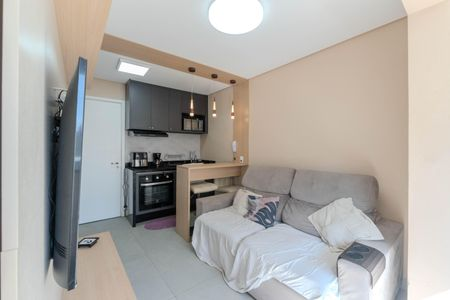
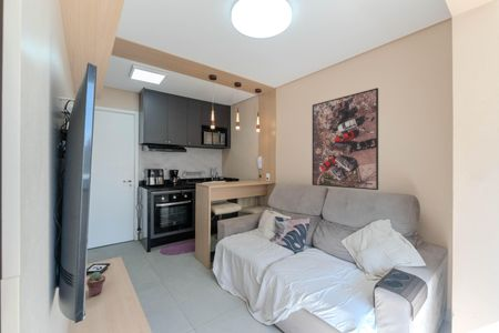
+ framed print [312,87,379,191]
+ potted succulent [85,271,106,297]
